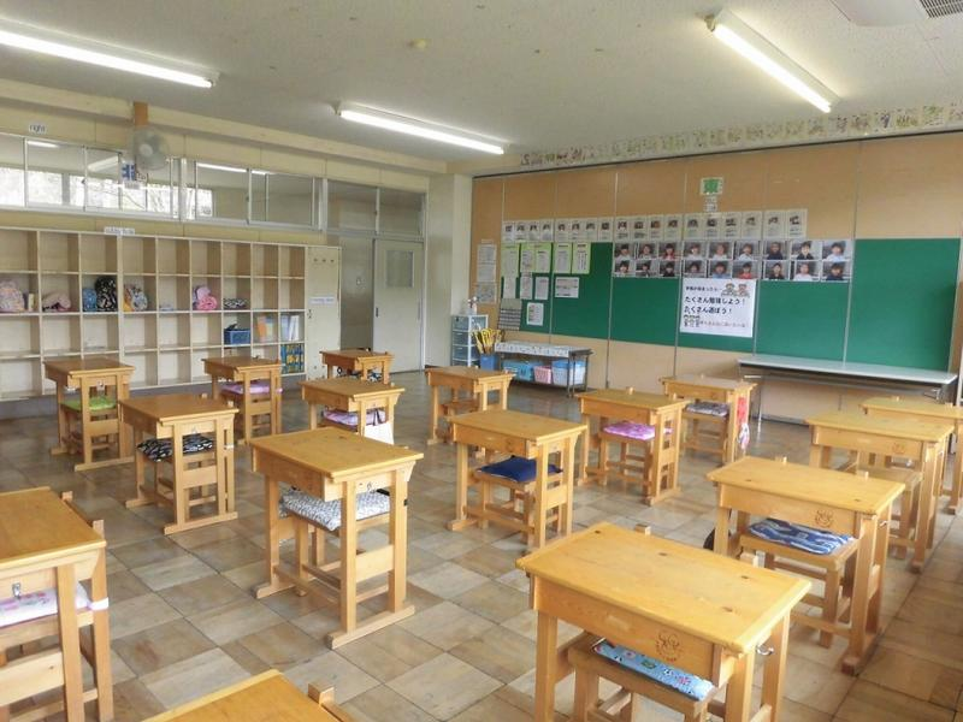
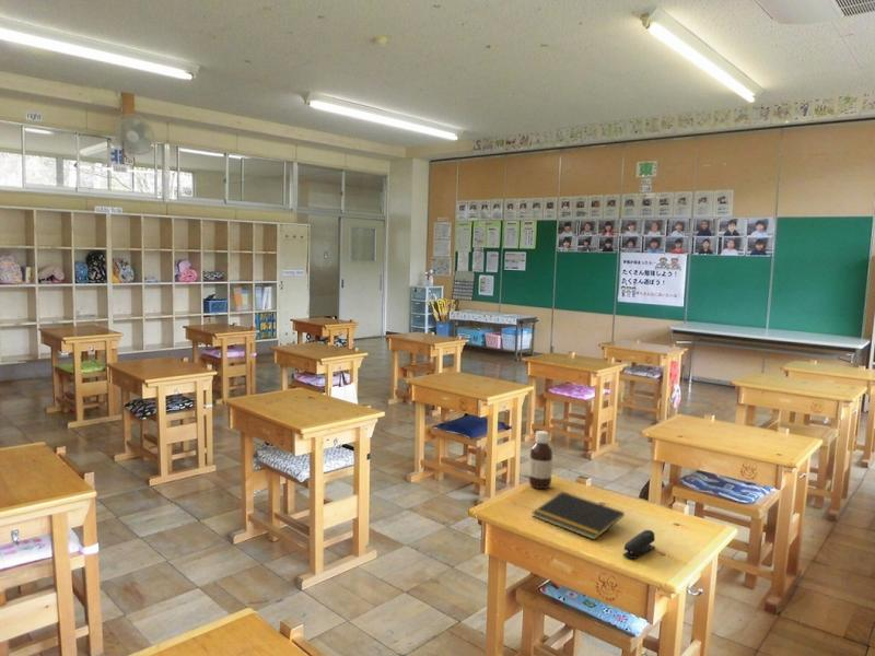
+ bottle [528,430,553,490]
+ notepad [532,491,626,541]
+ stapler [622,529,656,560]
